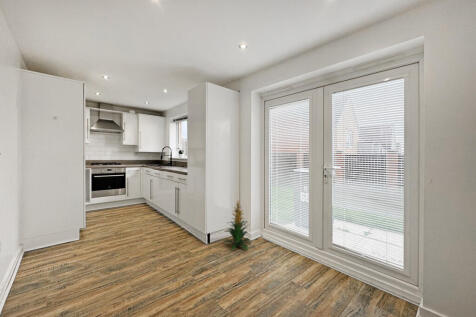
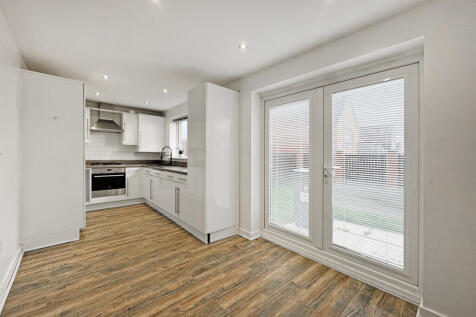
- indoor plant [222,199,253,251]
